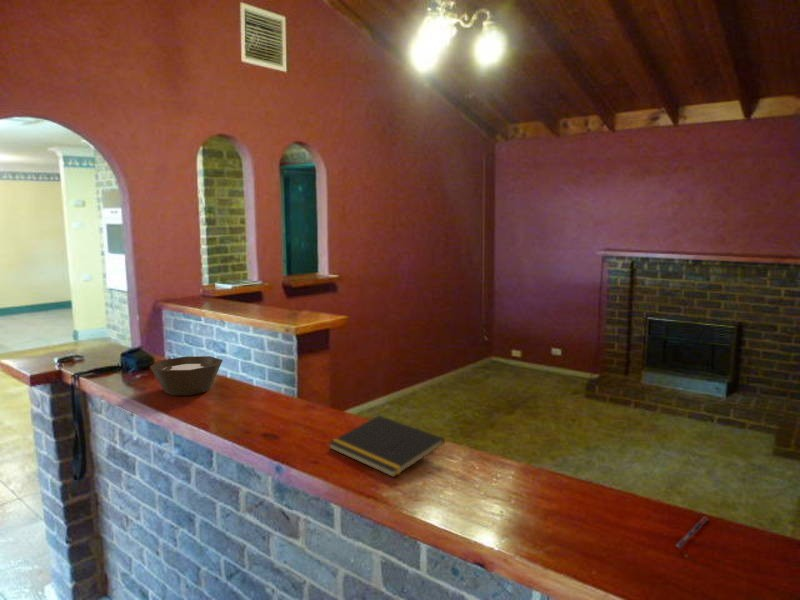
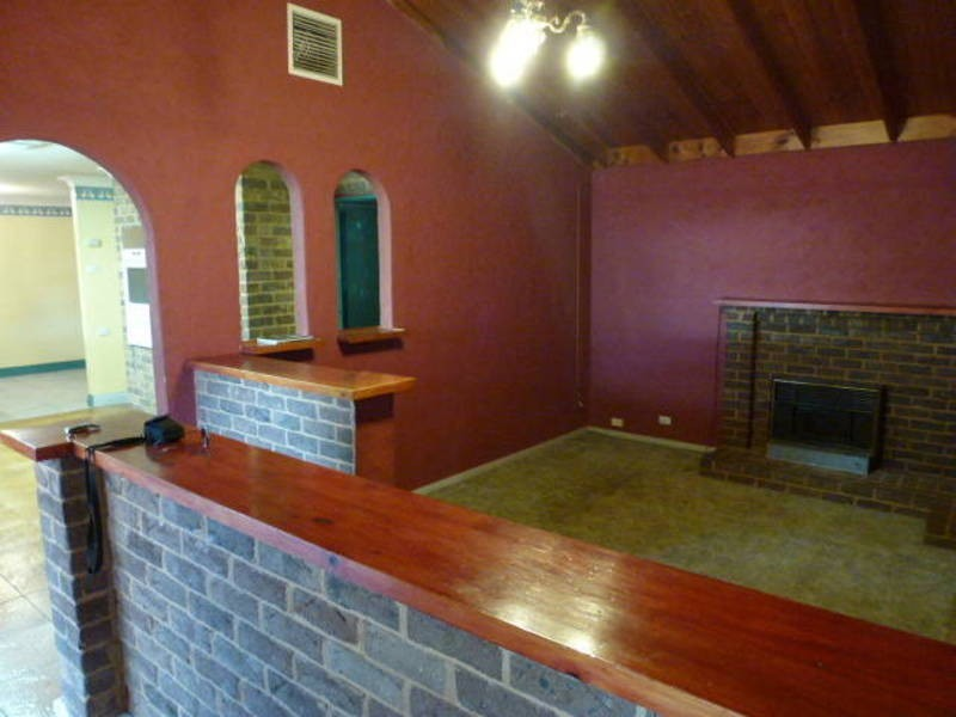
- pen [674,515,709,550]
- notepad [327,414,446,478]
- bowl [149,355,224,397]
